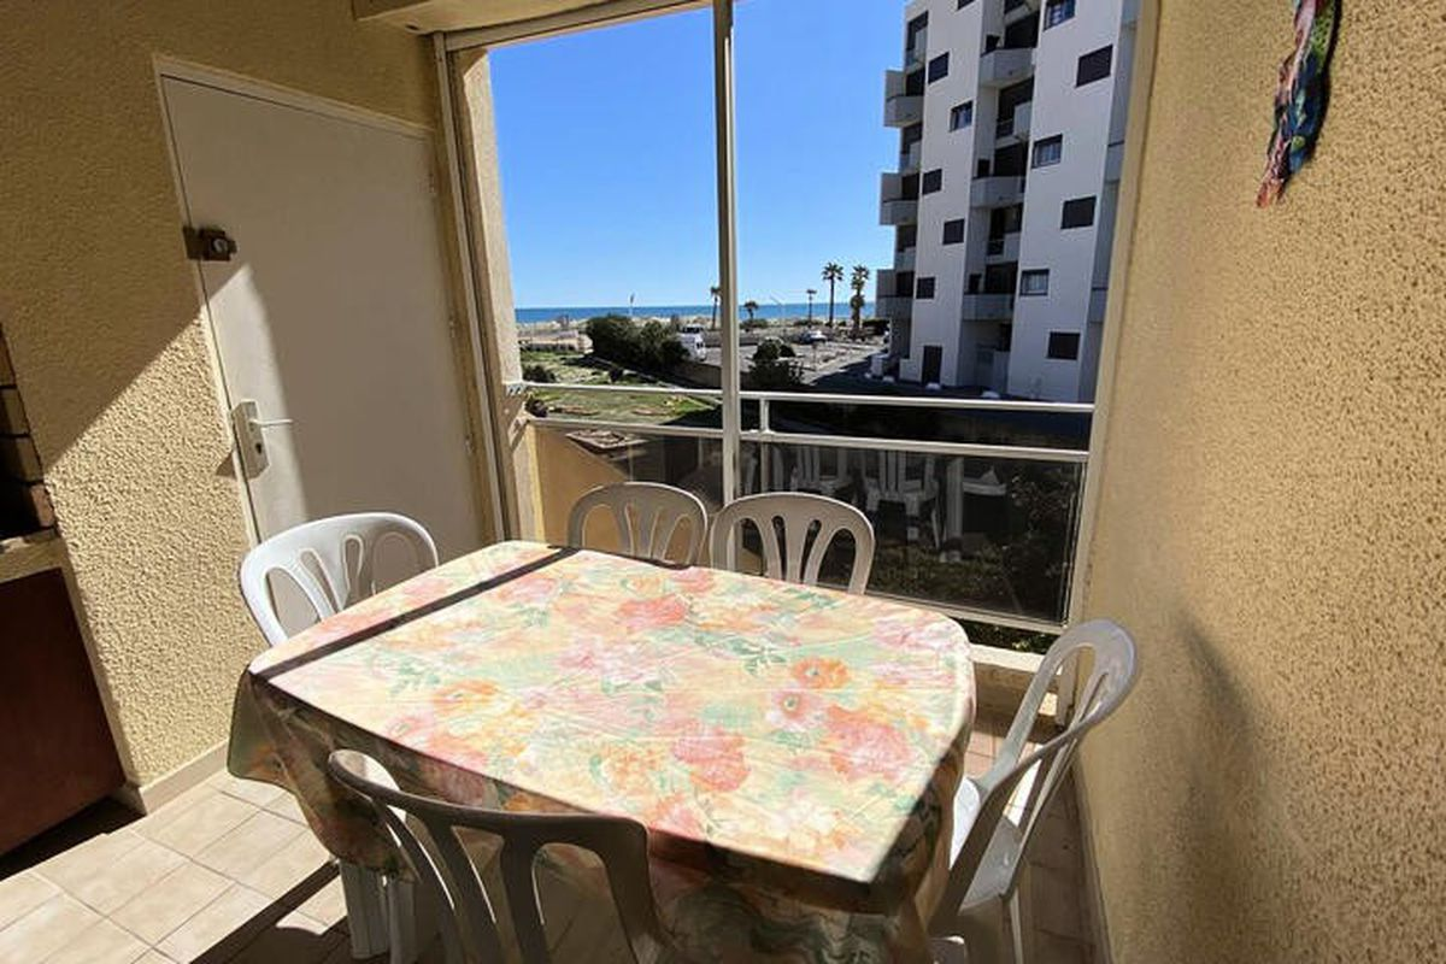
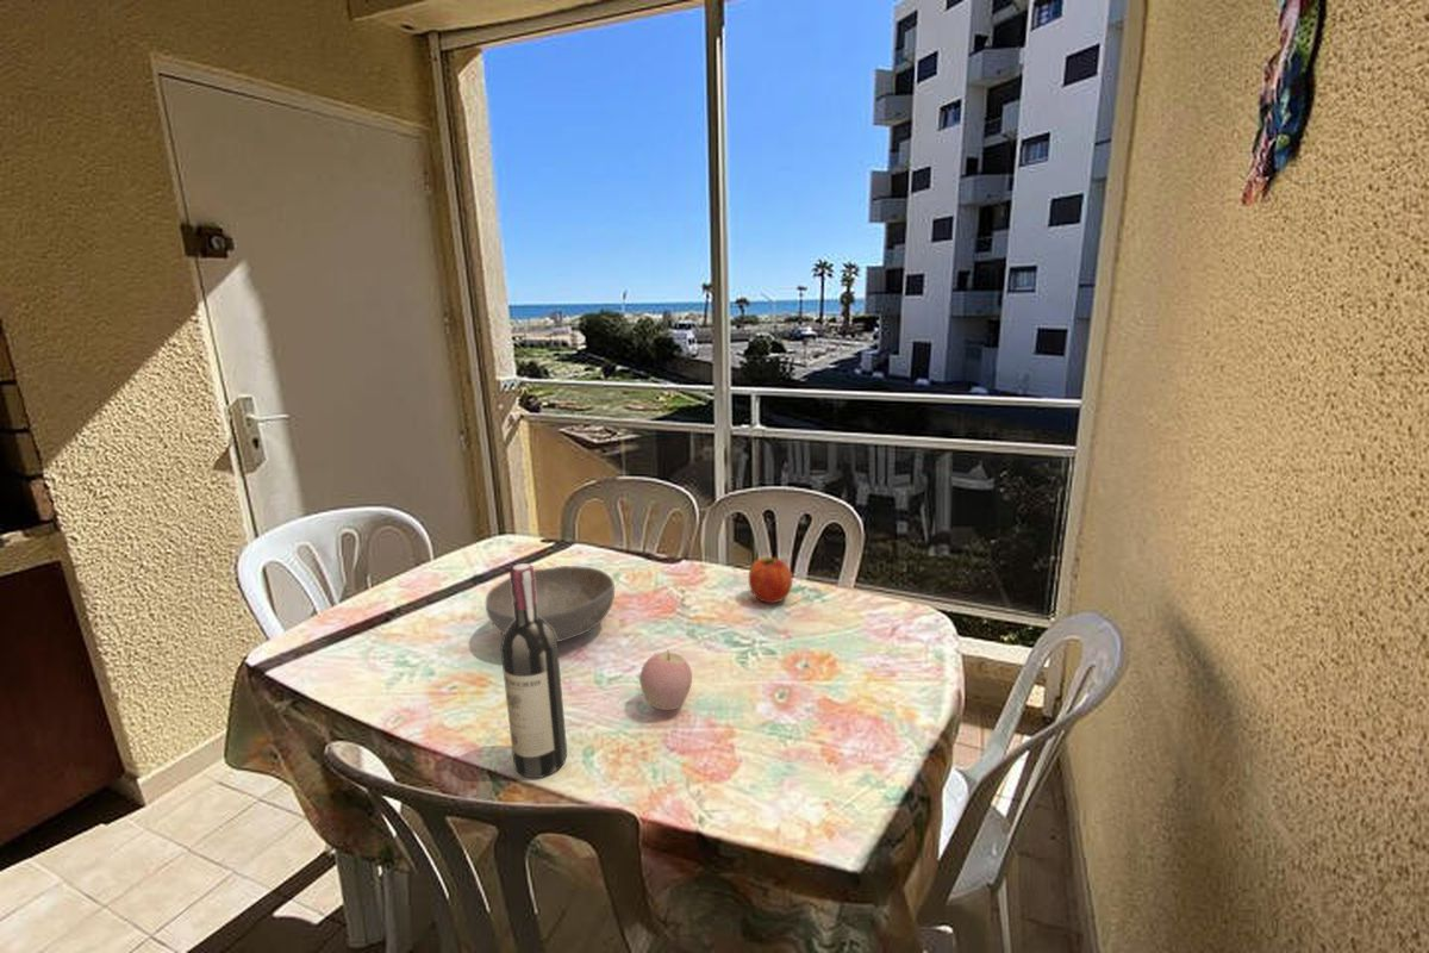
+ bowl [485,565,616,643]
+ fruit [748,555,793,604]
+ wine bottle [500,562,568,779]
+ apple [638,650,693,711]
